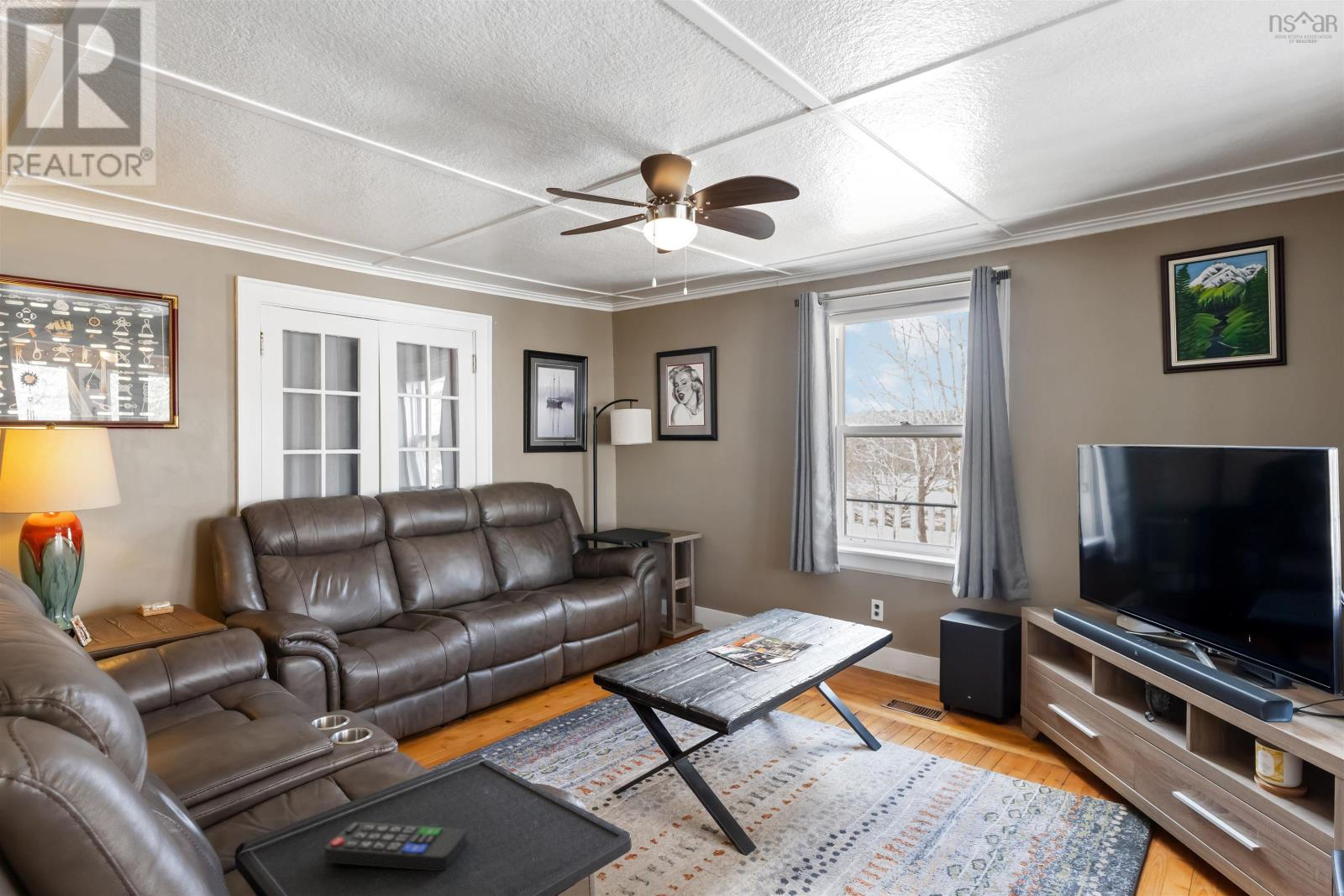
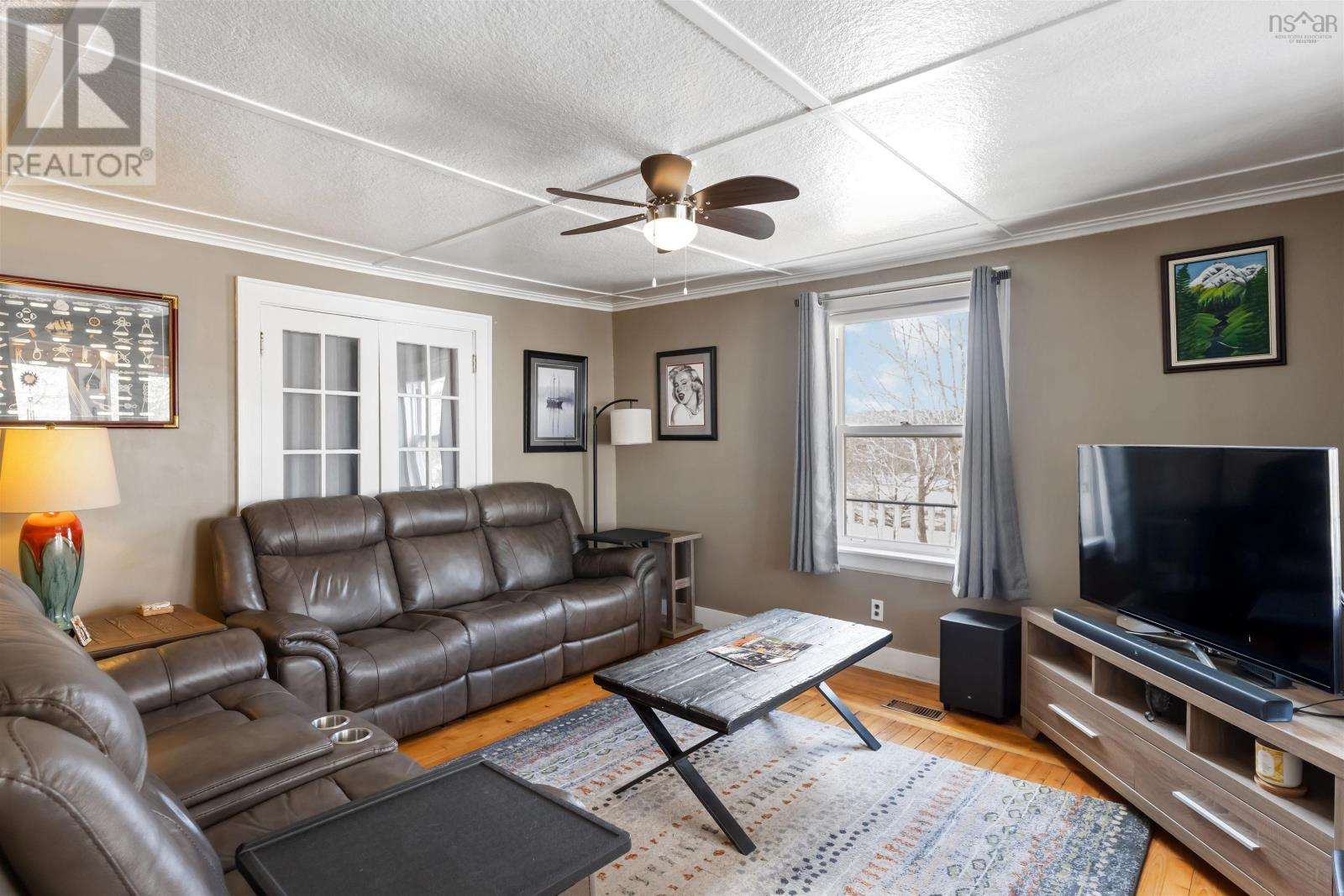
- remote control [323,821,467,872]
